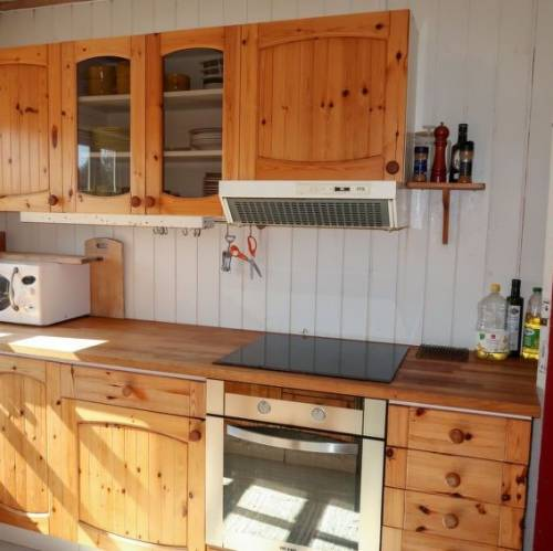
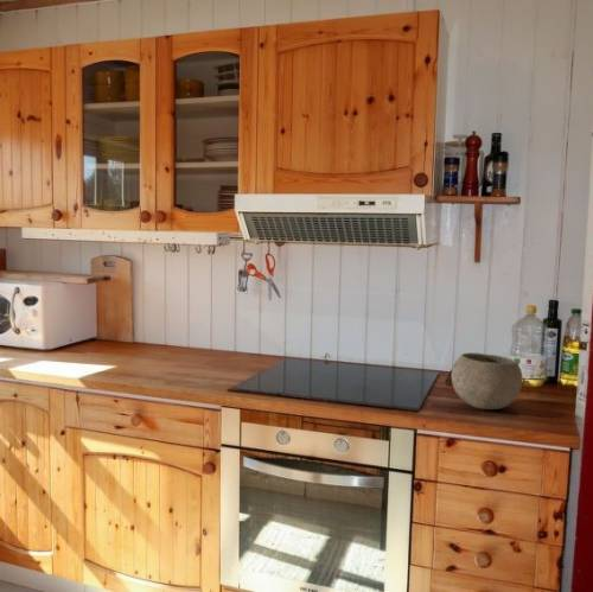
+ bowl [451,352,523,410]
